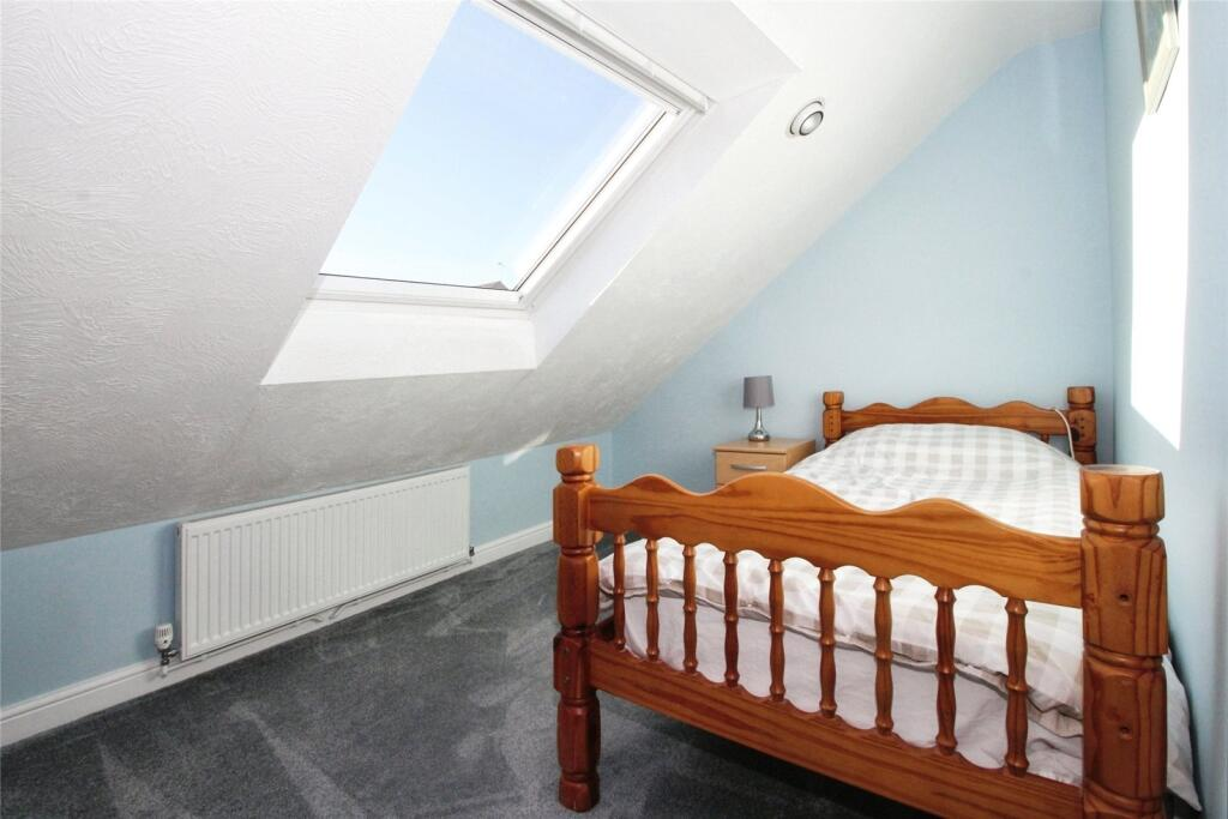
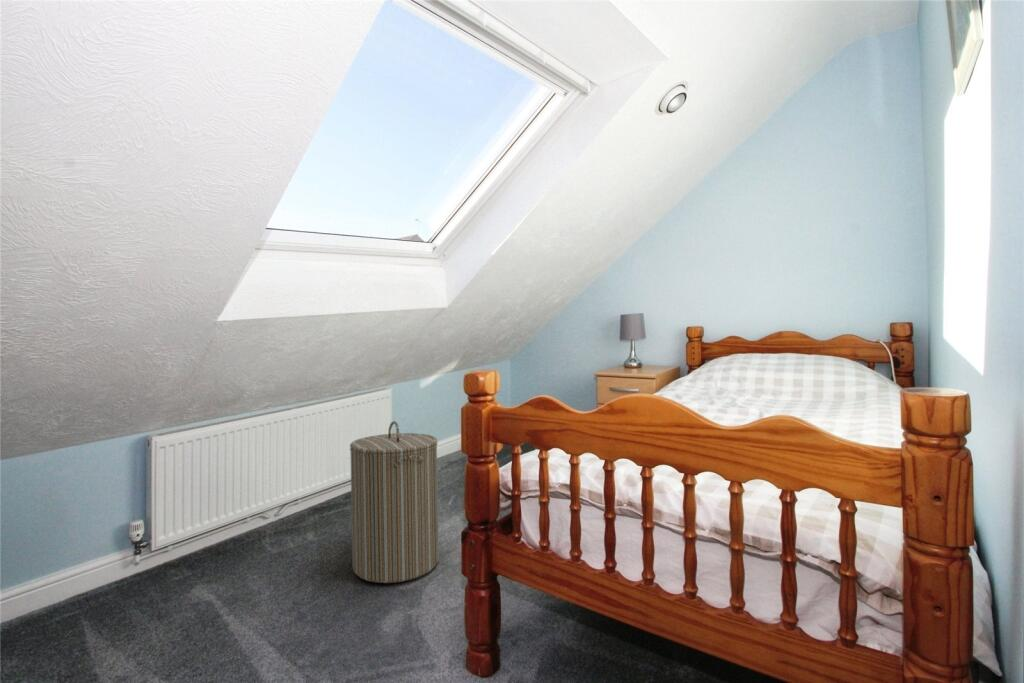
+ laundry hamper [349,420,440,584]
